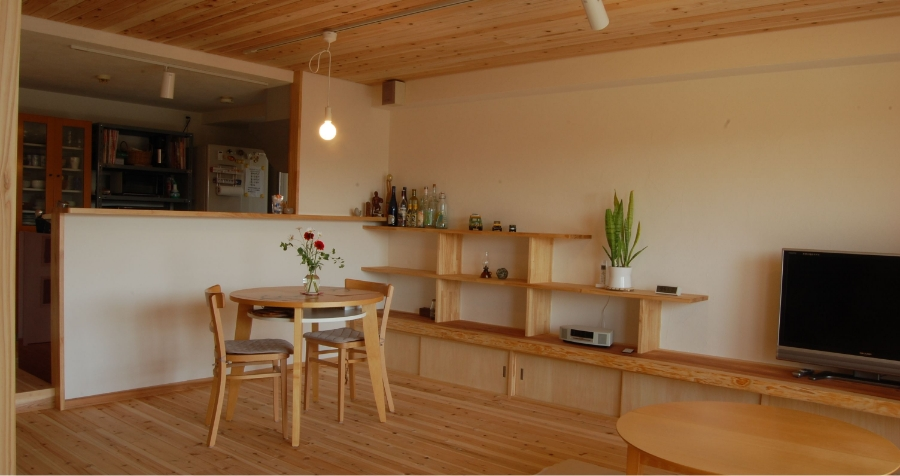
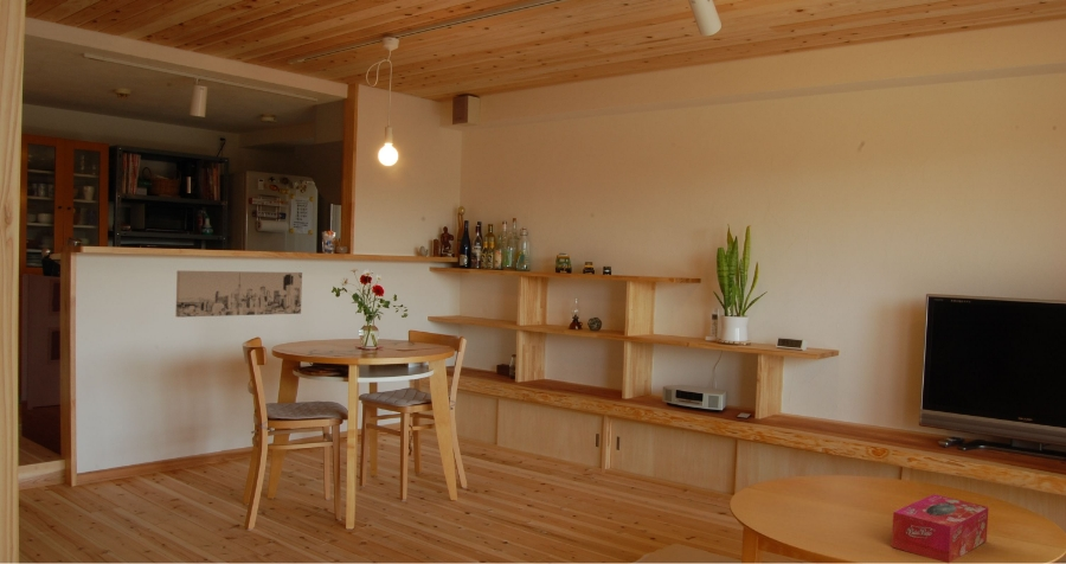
+ wall art [174,269,303,319]
+ tissue box [891,493,990,564]
